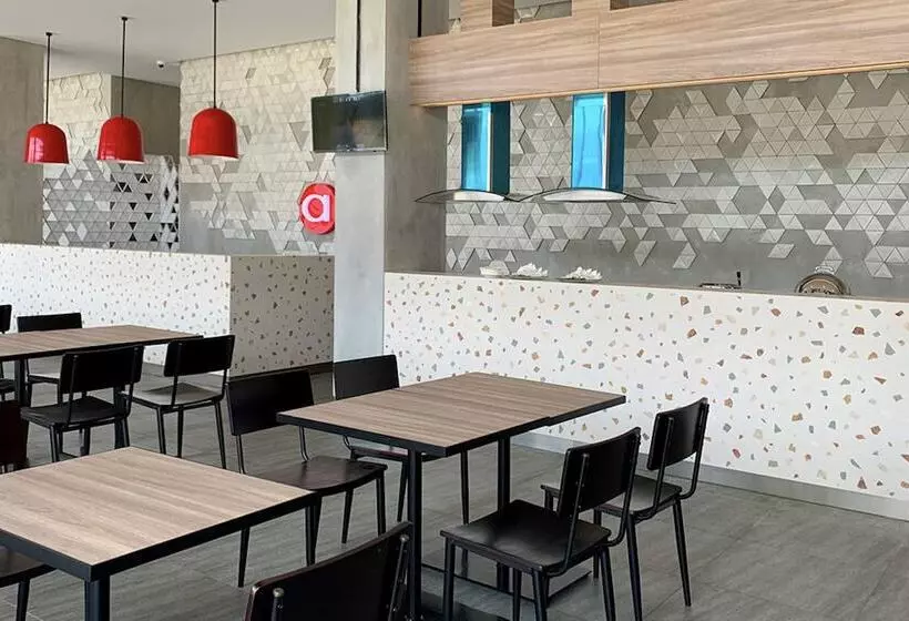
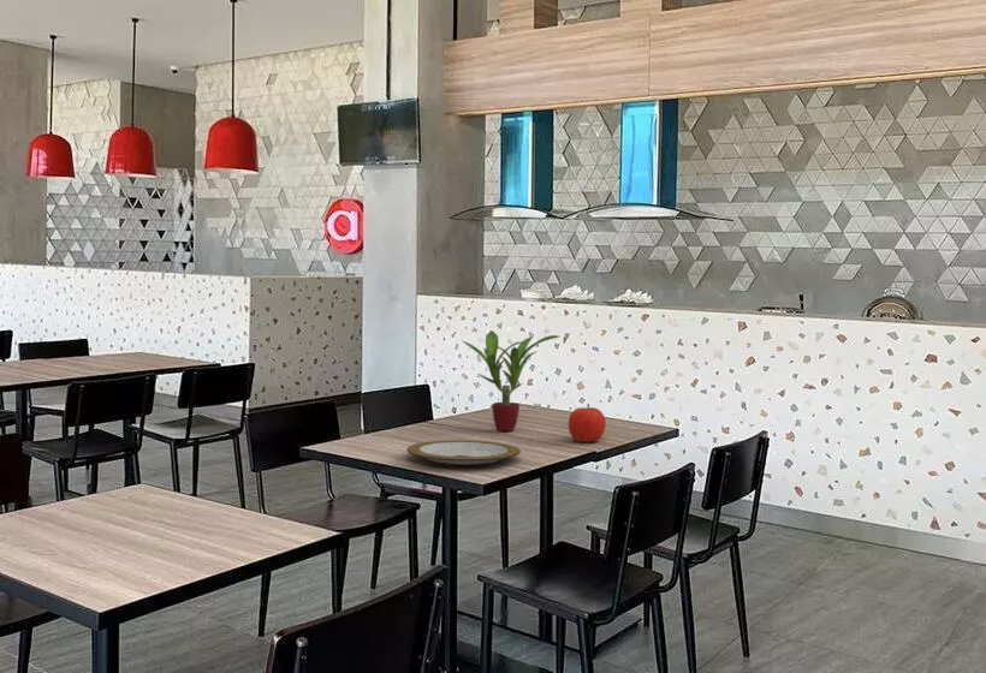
+ plate [405,439,522,466]
+ potted plant [462,330,560,433]
+ apple [568,403,607,443]
